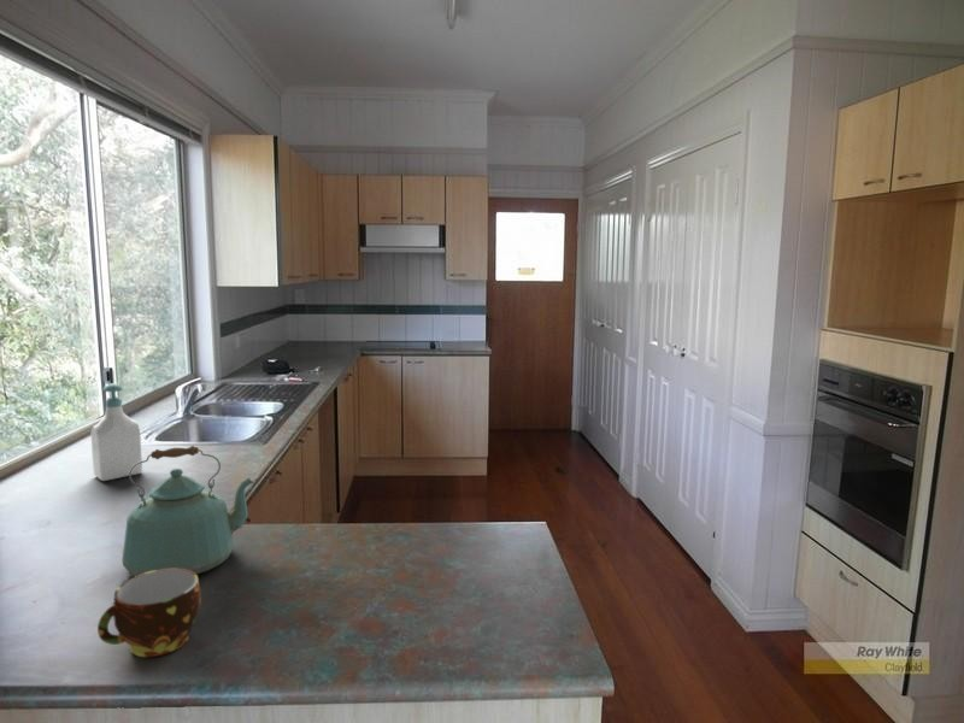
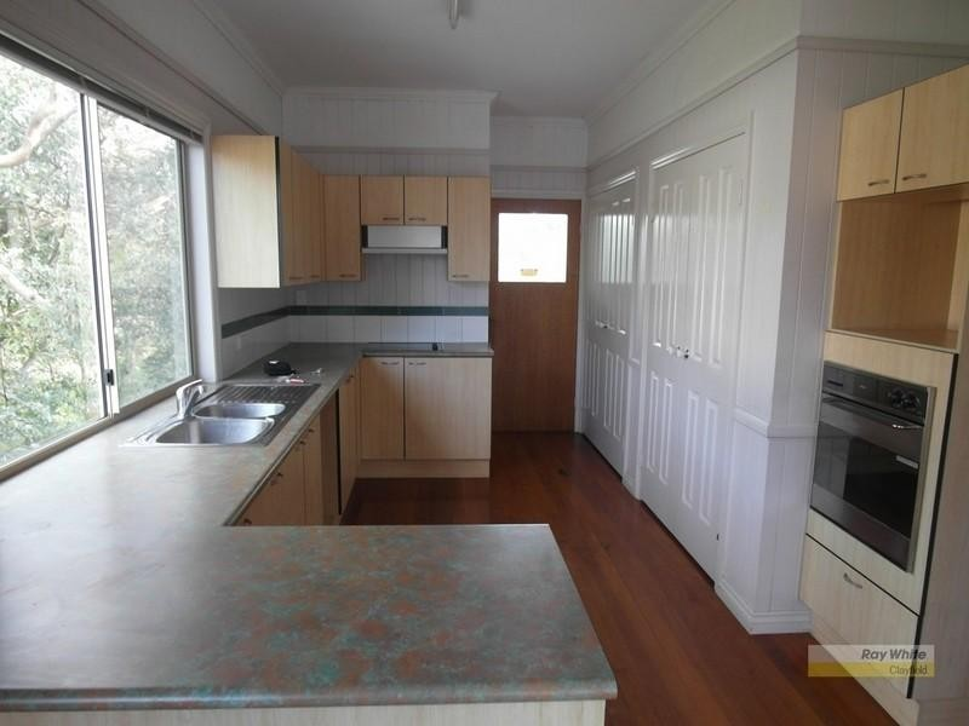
- soap bottle [90,382,143,482]
- kettle [120,445,254,577]
- cup [96,569,202,658]
